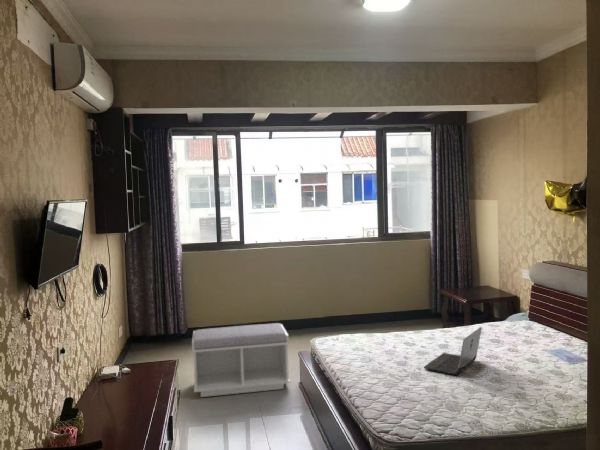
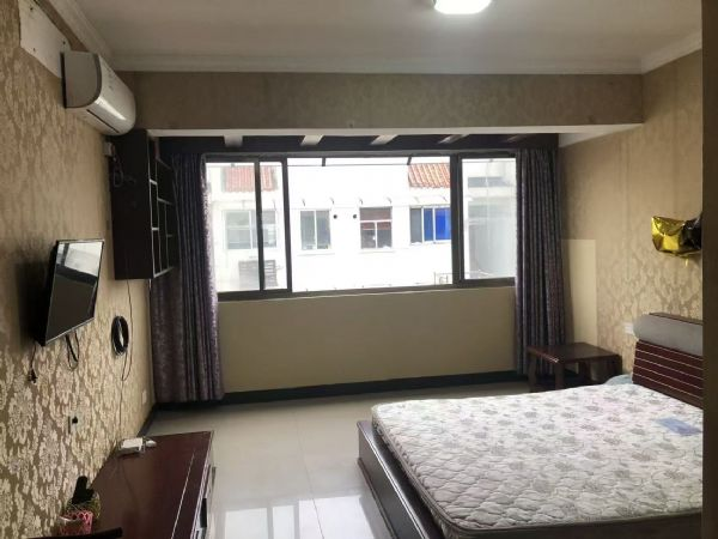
- laptop computer [423,326,483,376]
- bench [191,322,291,398]
